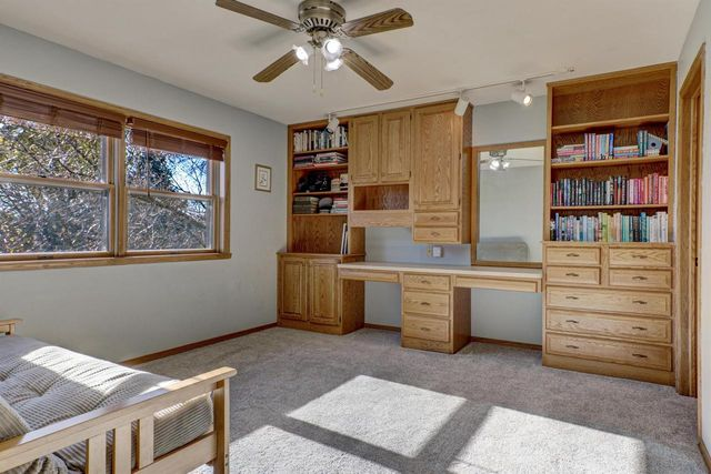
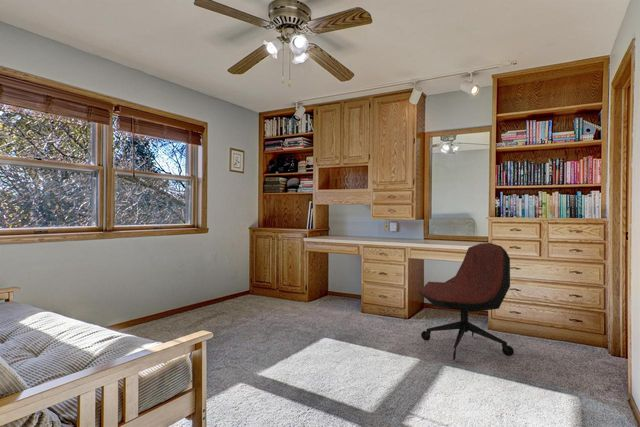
+ office chair [417,242,515,362]
